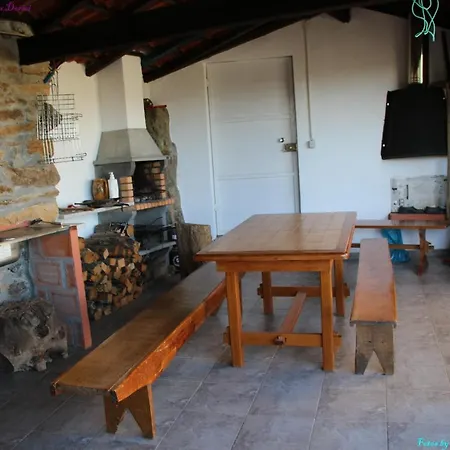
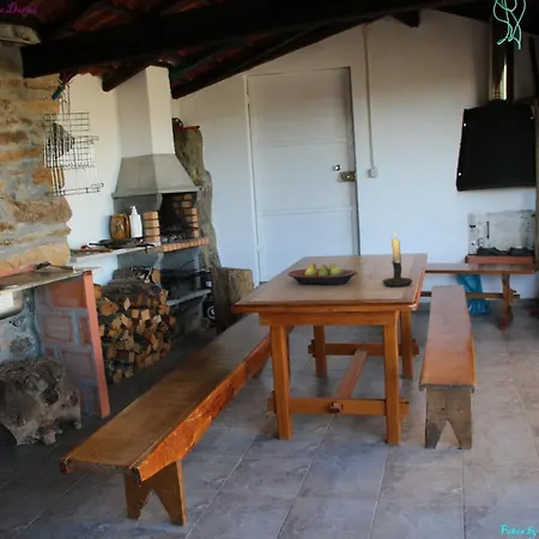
+ candle holder [382,231,413,289]
+ fruit bowl [286,262,358,286]
